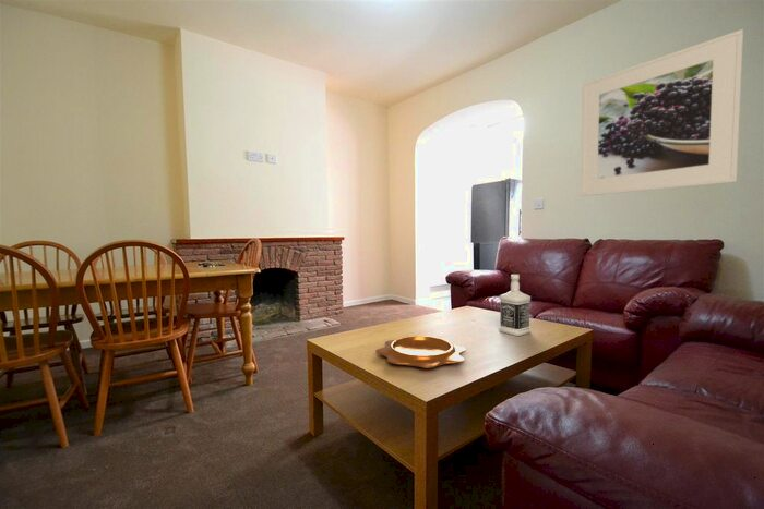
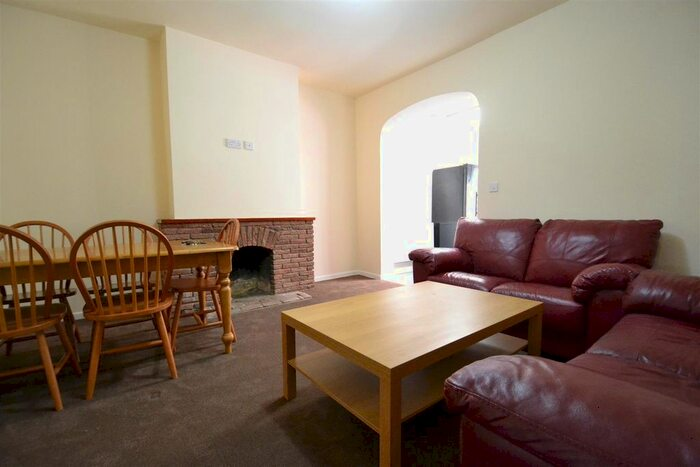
- decorative bowl [374,335,467,368]
- bottle [498,274,532,337]
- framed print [580,28,744,197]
